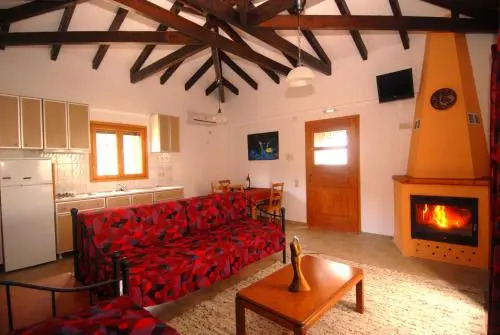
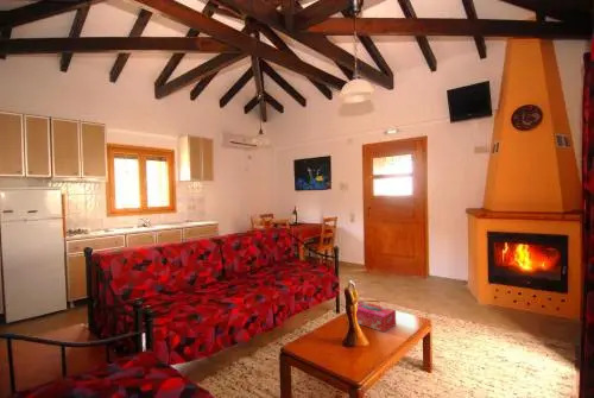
+ tissue box [355,299,397,333]
